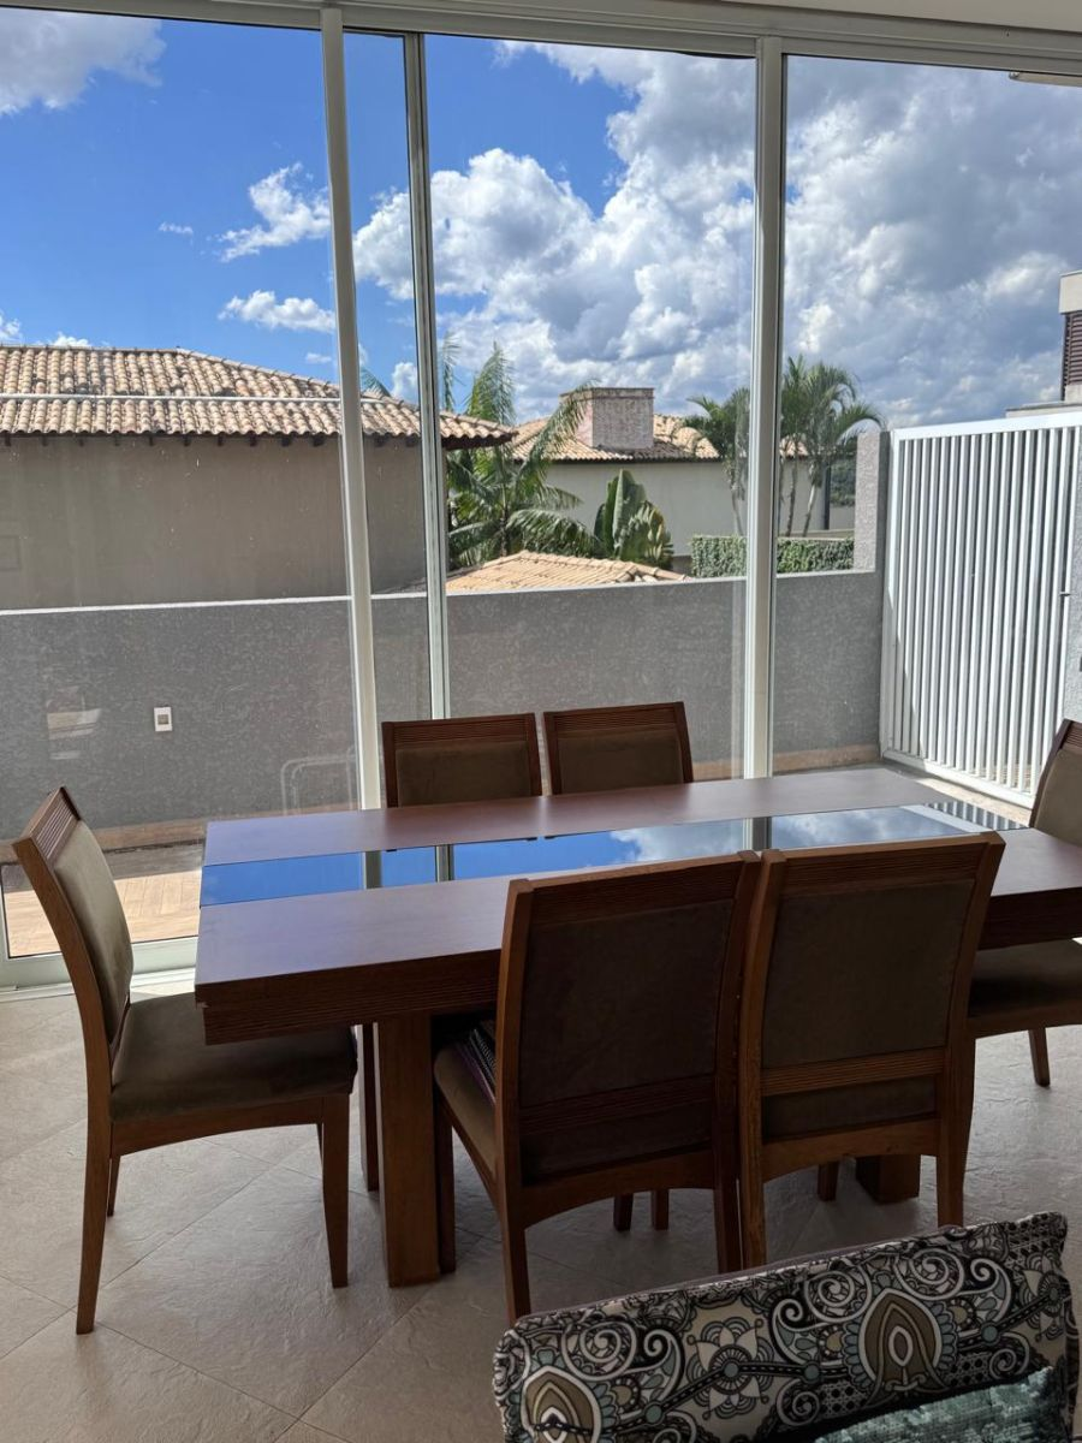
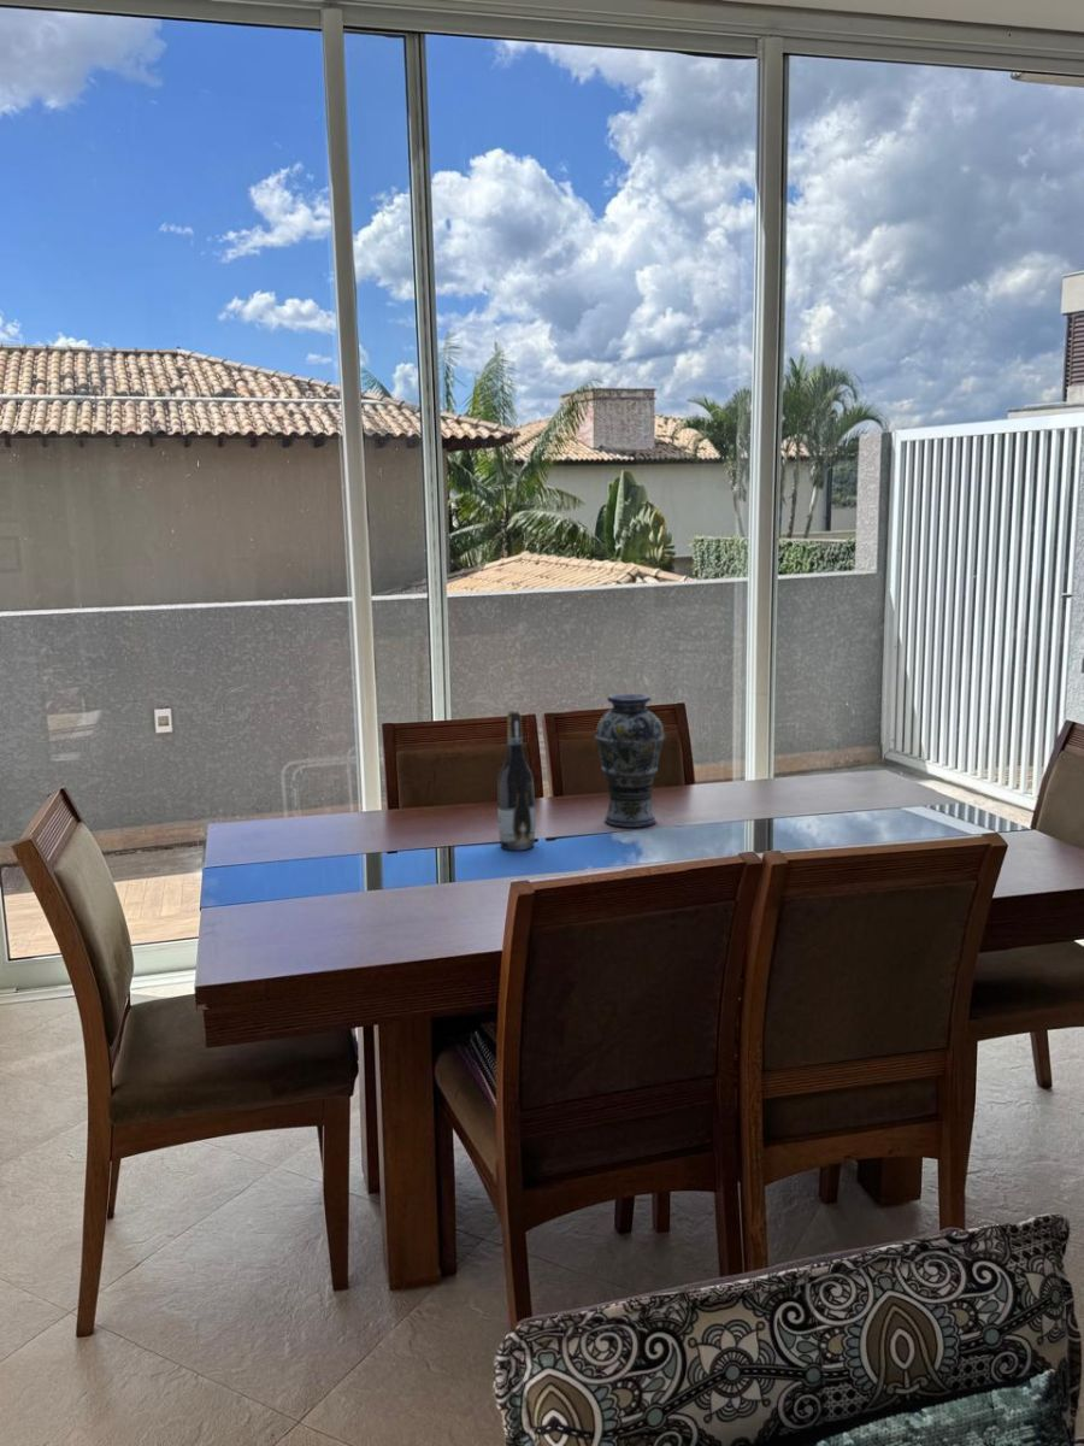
+ wine bottle [496,710,537,852]
+ vase [594,693,666,829]
